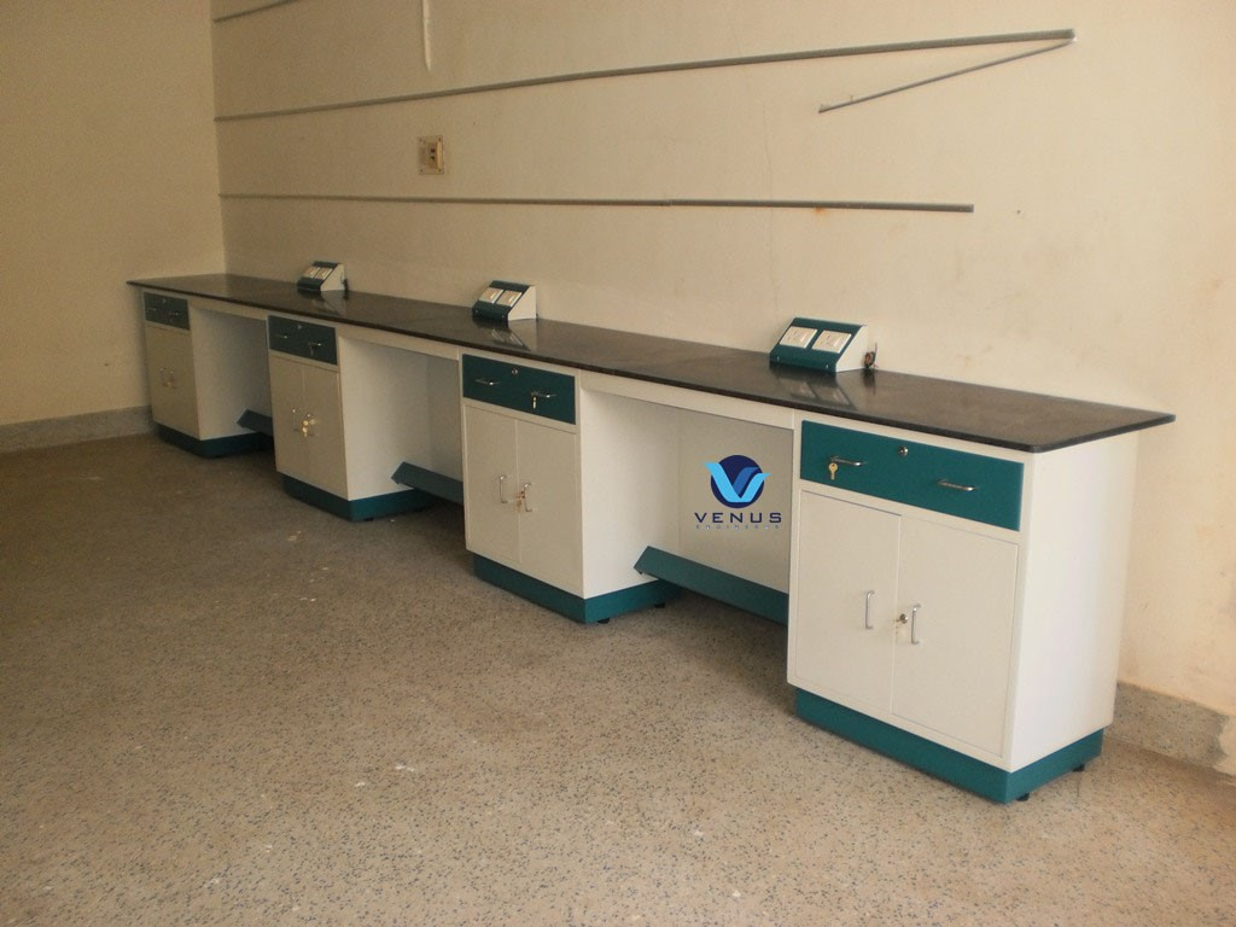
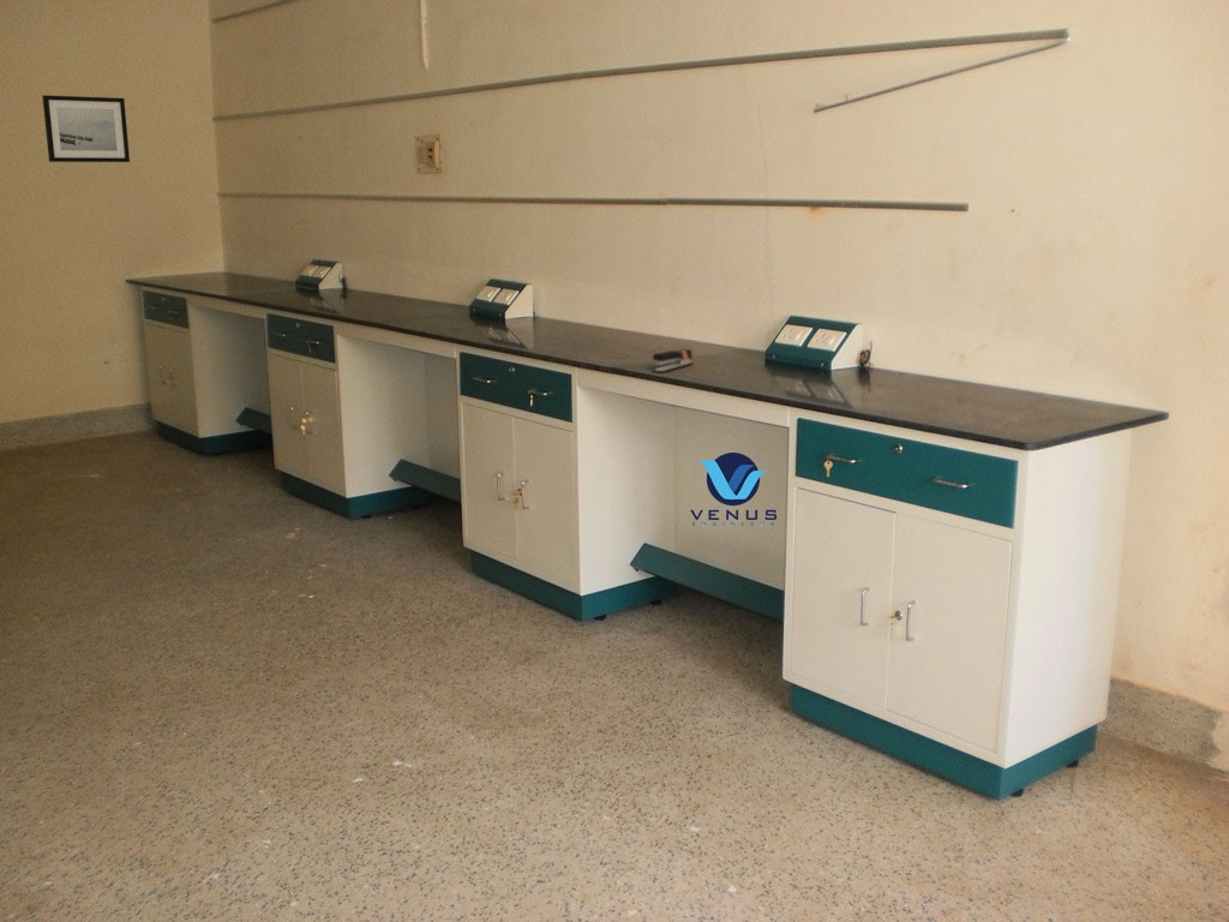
+ stapler [651,348,694,373]
+ wall art [41,94,131,163]
